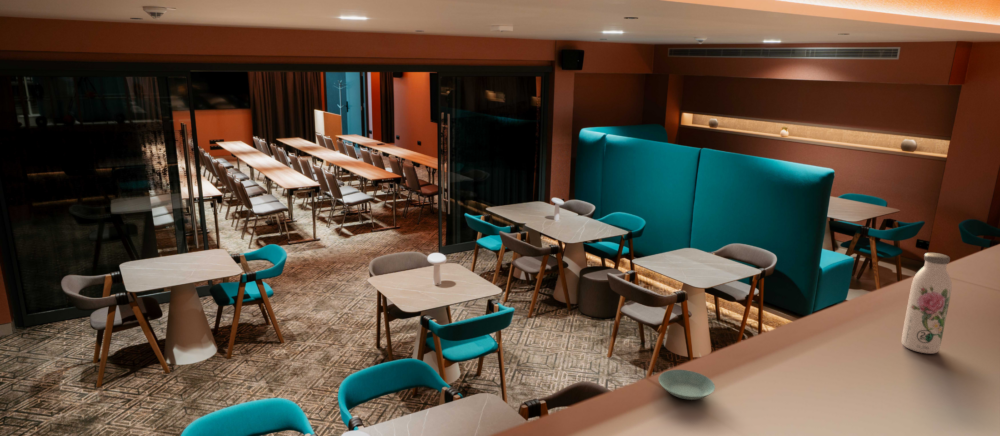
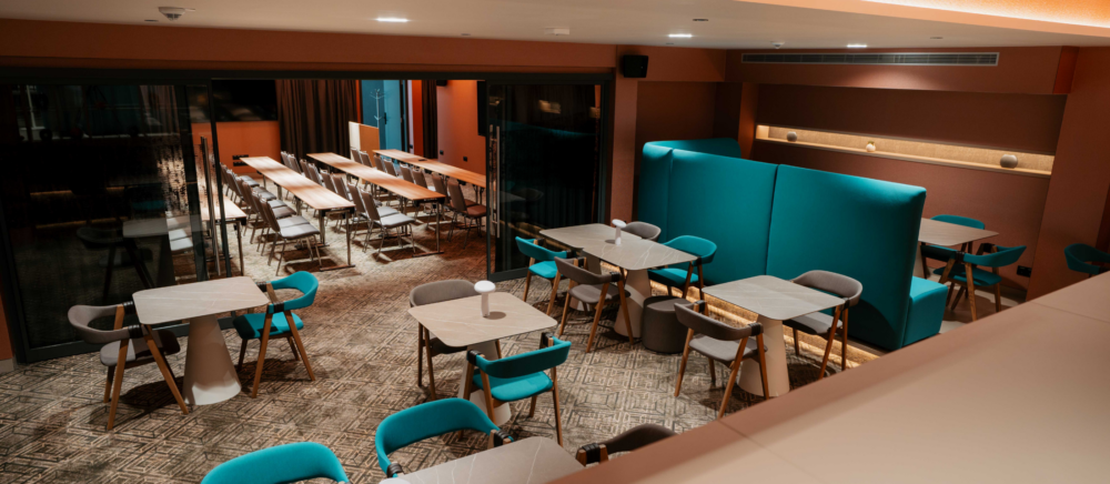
- water bottle [901,252,953,354]
- saucer [657,369,716,401]
